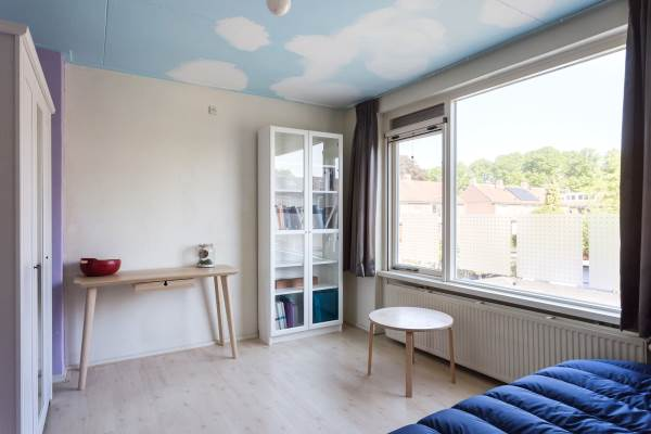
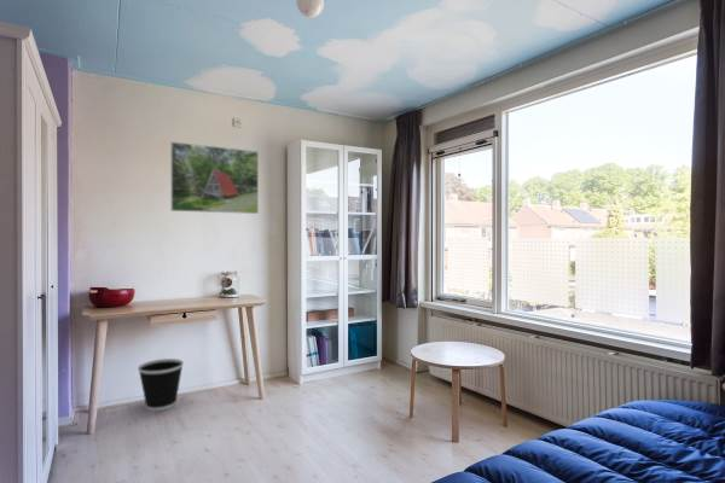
+ wastebasket [137,357,185,412]
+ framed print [169,141,260,215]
